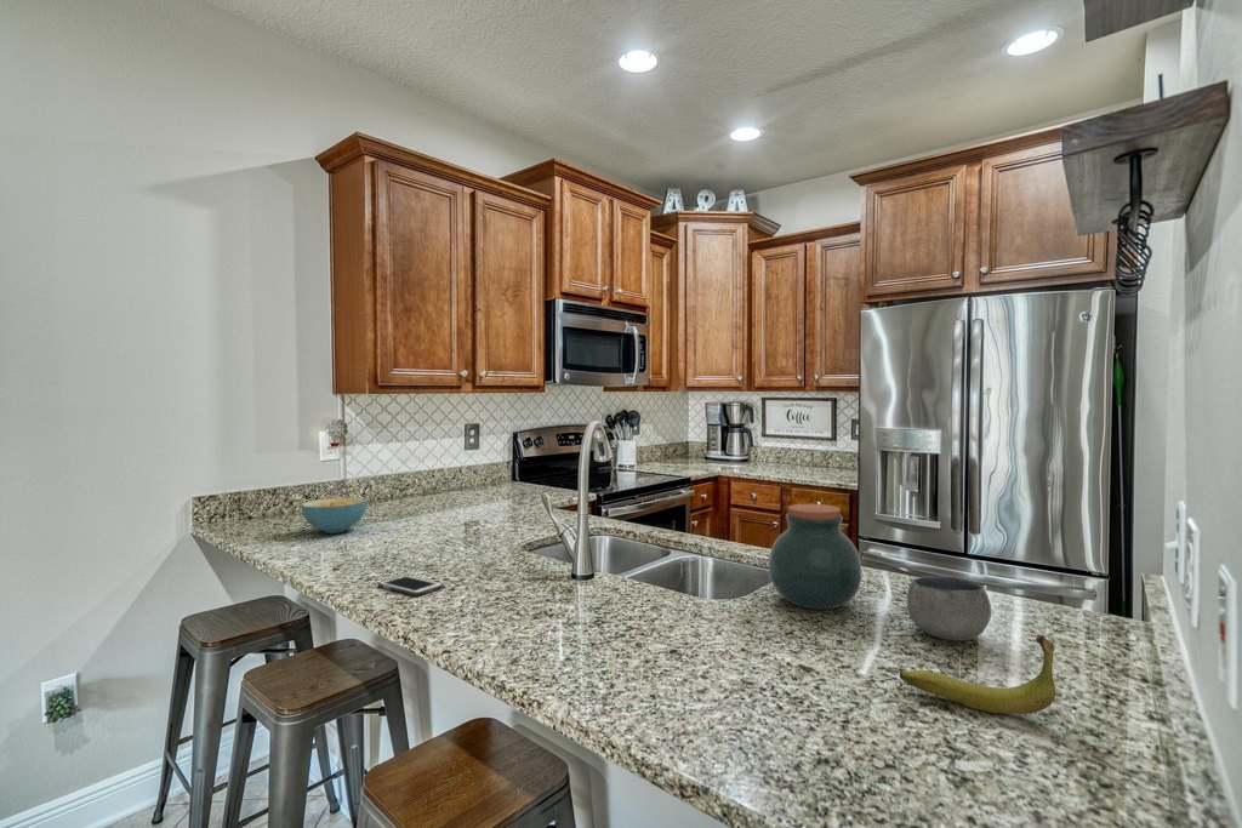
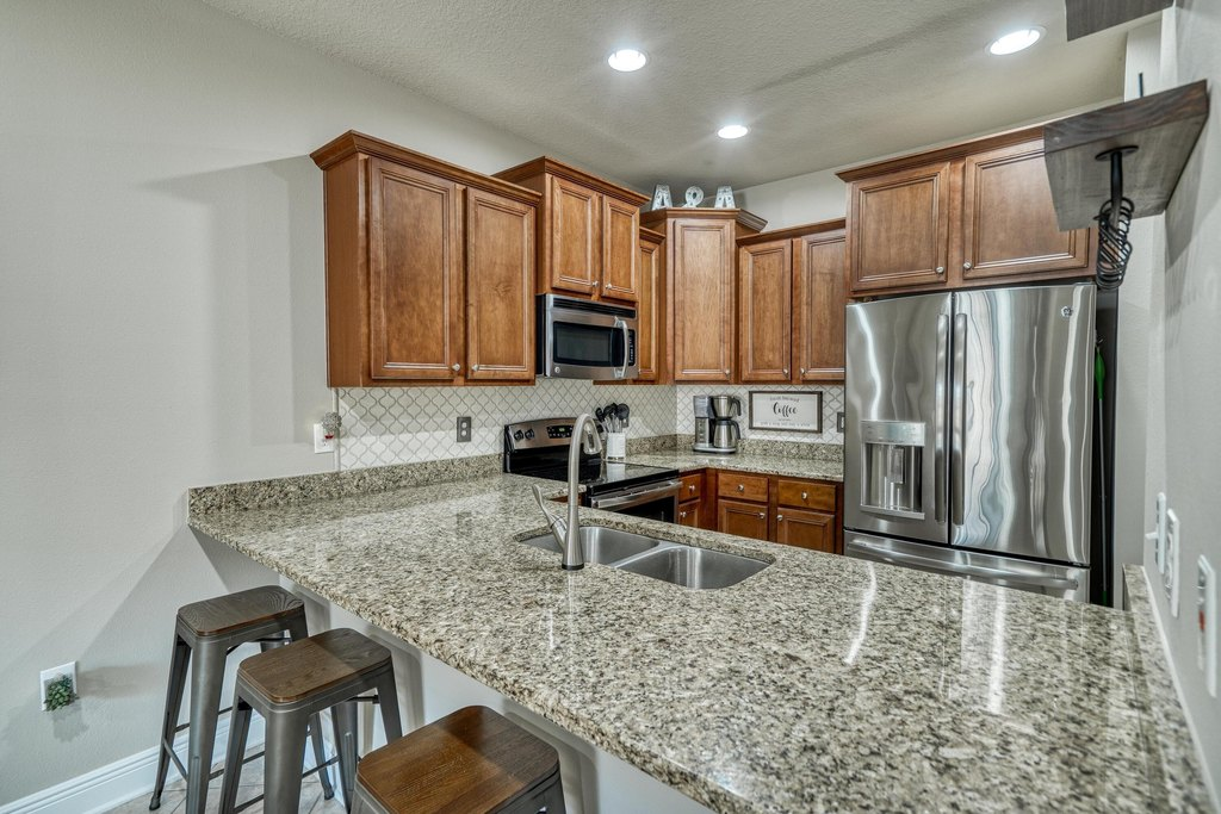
- cereal bowl [300,496,369,535]
- jar [768,503,862,610]
- bowl [906,575,992,643]
- cell phone [377,573,445,598]
- banana [899,634,1056,715]
